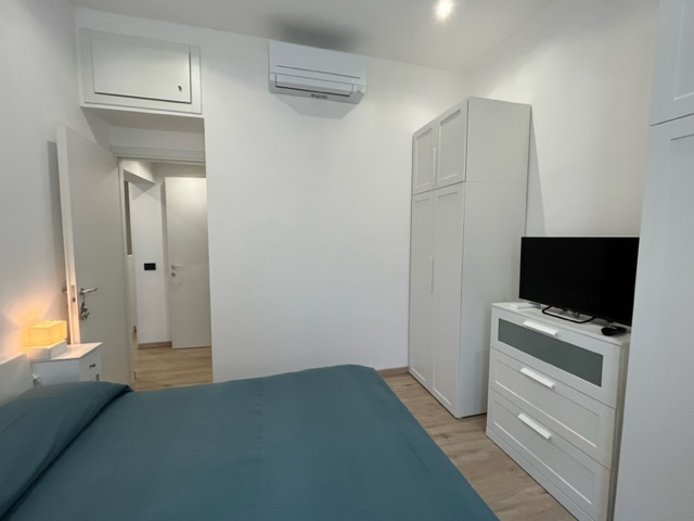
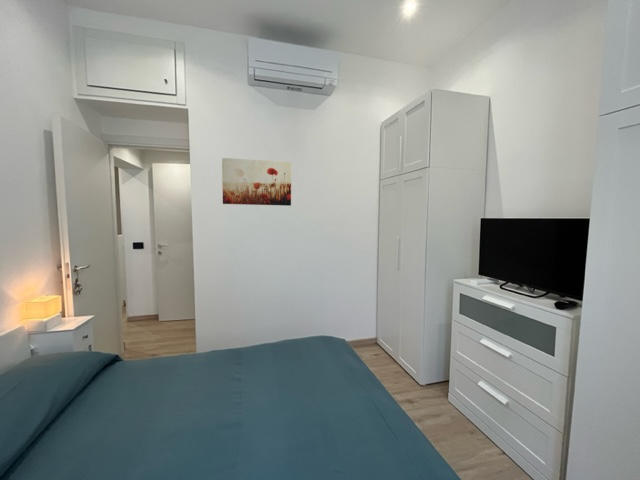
+ wall art [221,157,292,207]
